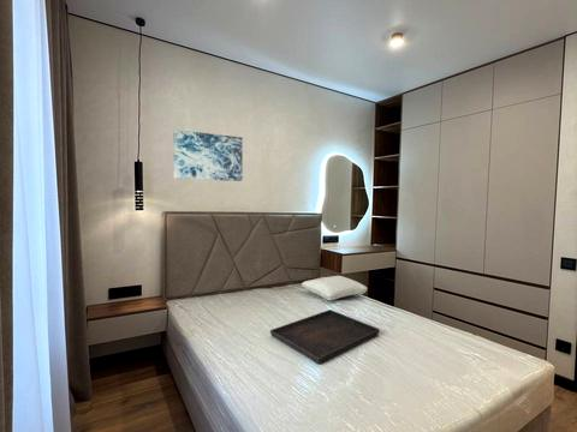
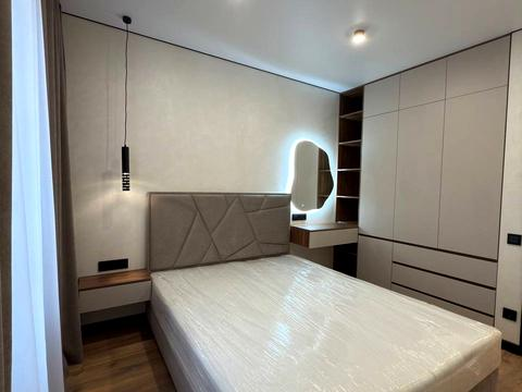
- pillow [301,275,368,301]
- serving tray [269,308,381,365]
- wall art [172,128,244,182]
